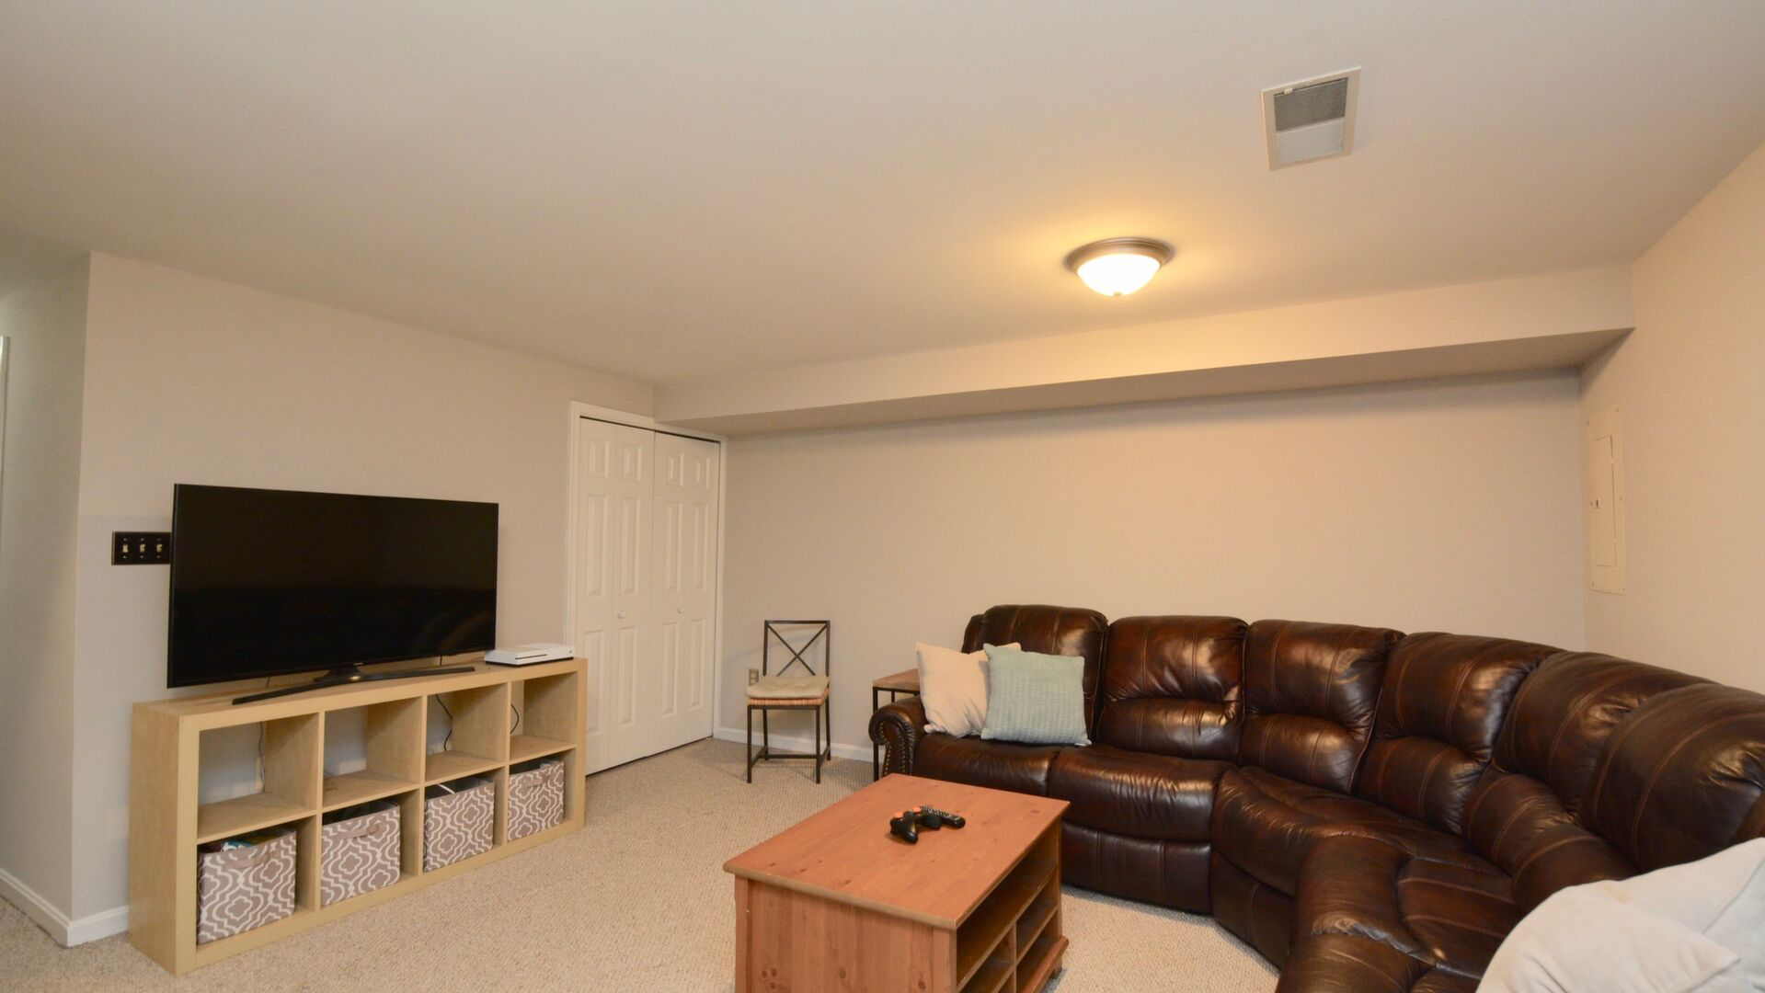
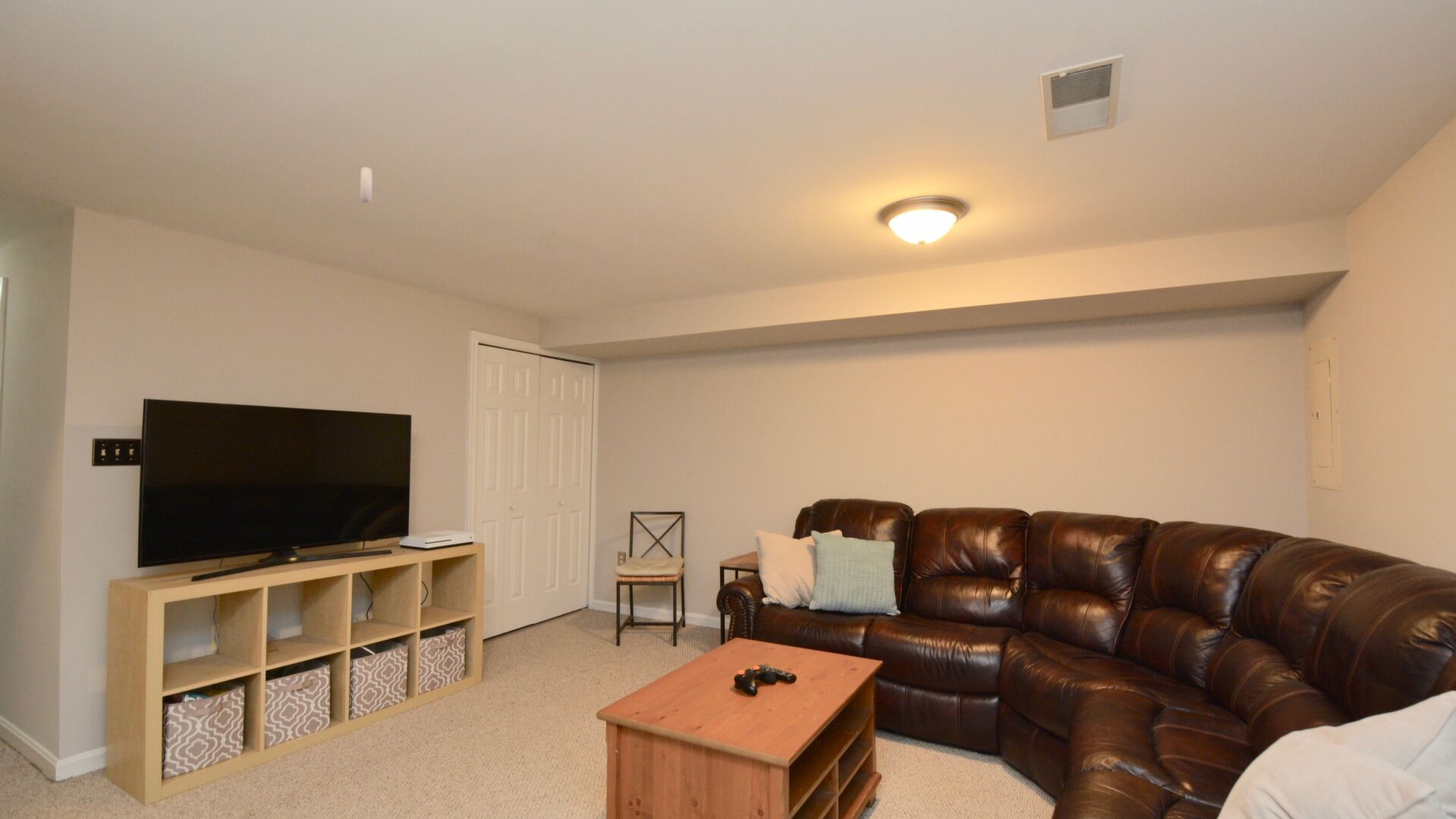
+ wheel [360,166,373,203]
